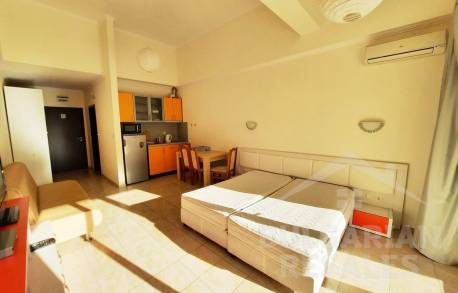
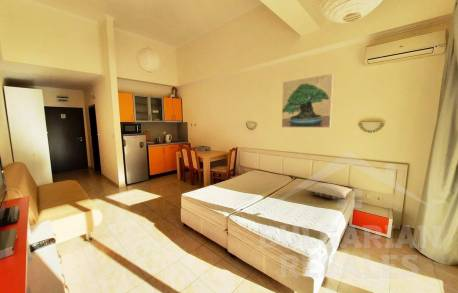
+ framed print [281,73,334,128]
+ pillow [306,182,353,200]
